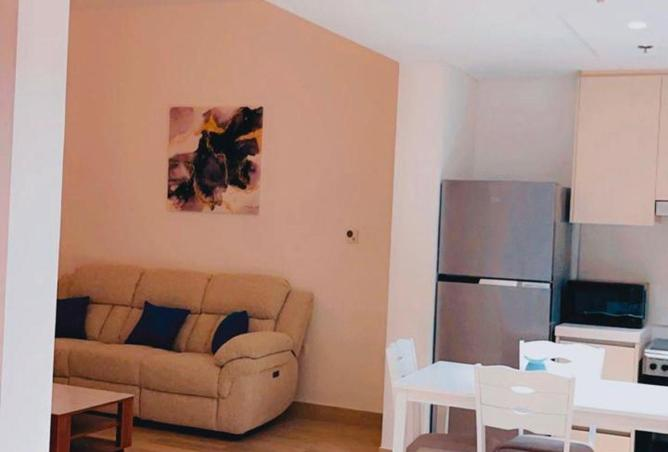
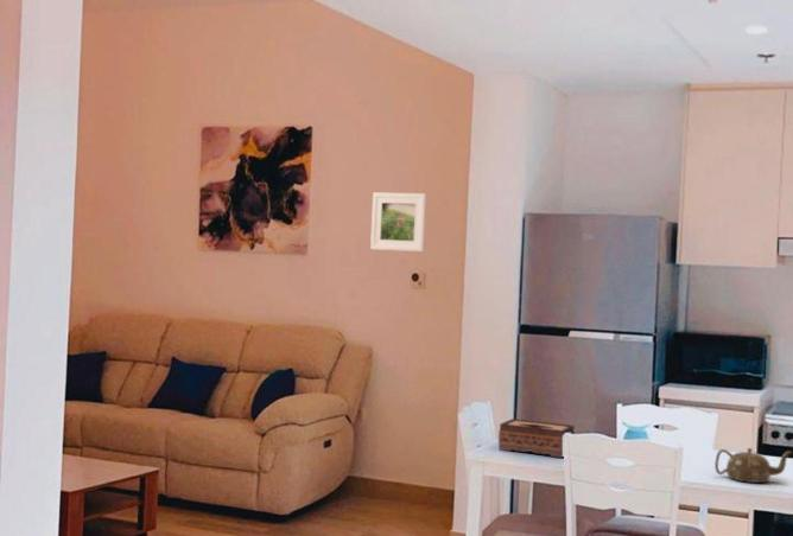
+ teapot [713,447,793,484]
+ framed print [369,192,427,253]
+ tissue box [497,417,576,459]
